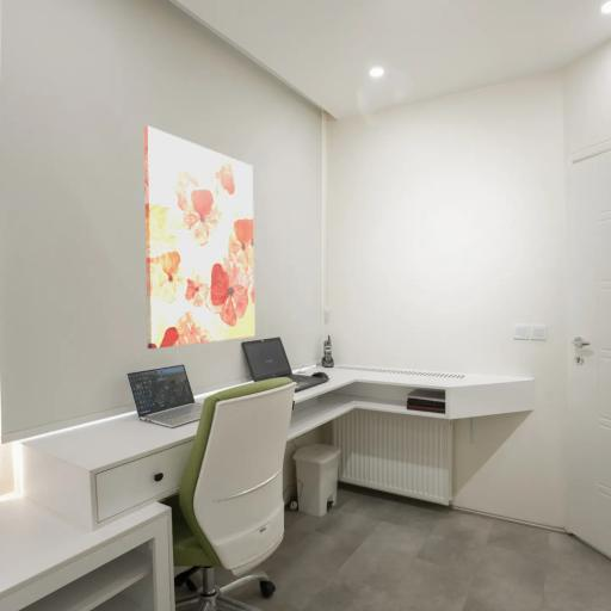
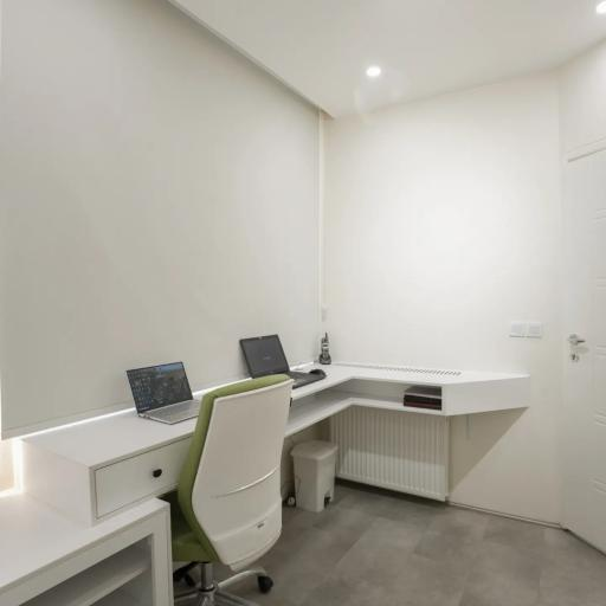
- wall art [143,125,257,350]
